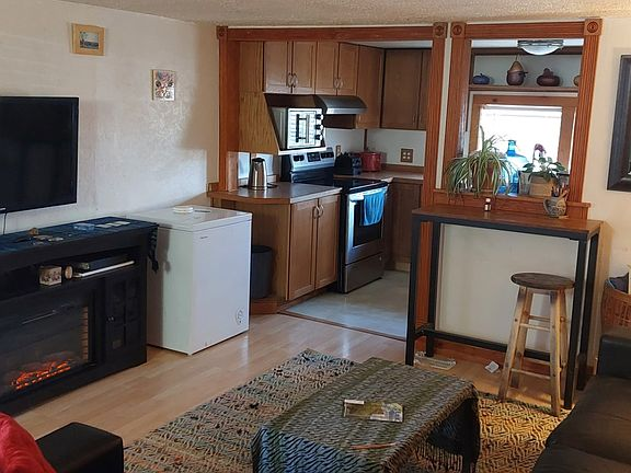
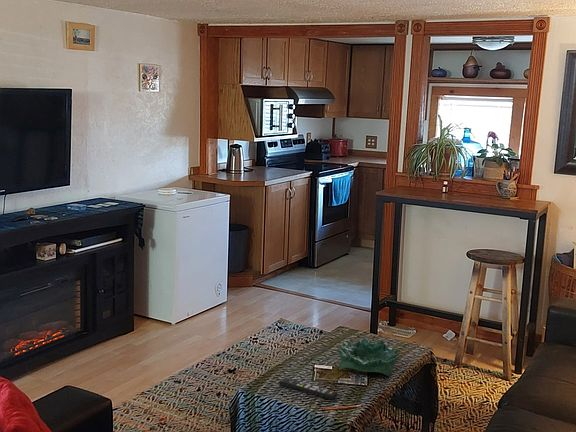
+ decorative bowl [337,337,400,377]
+ remote control [278,378,338,400]
